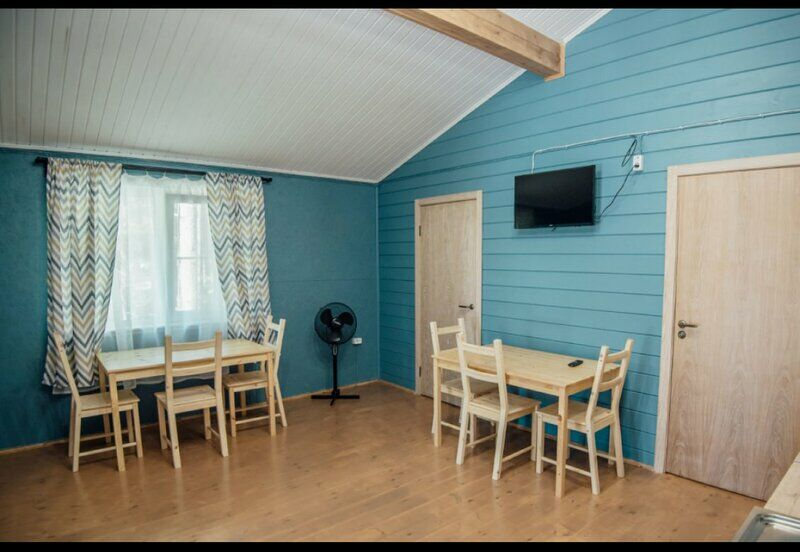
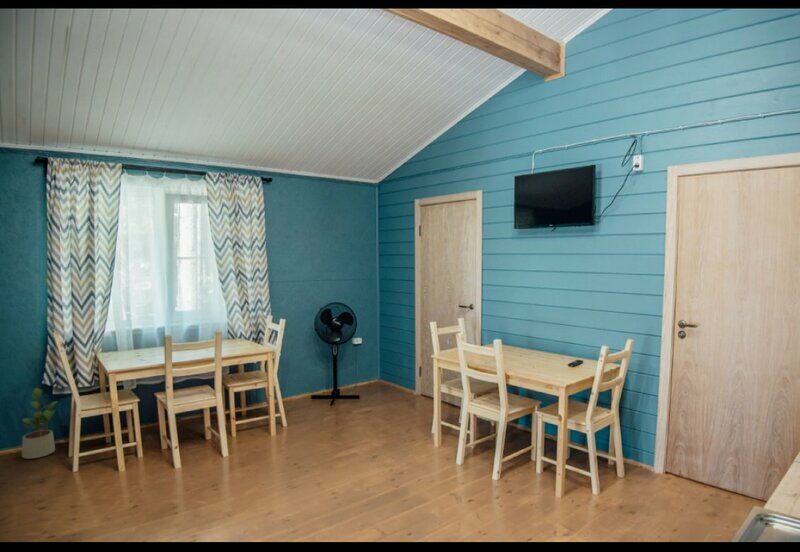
+ potted plant [21,387,58,460]
